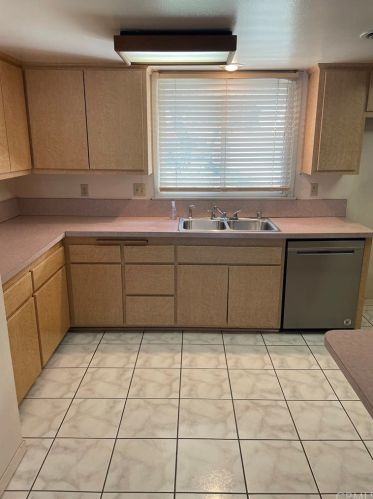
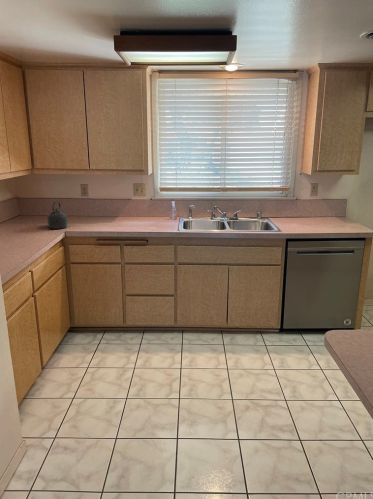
+ kettle [46,200,68,230]
